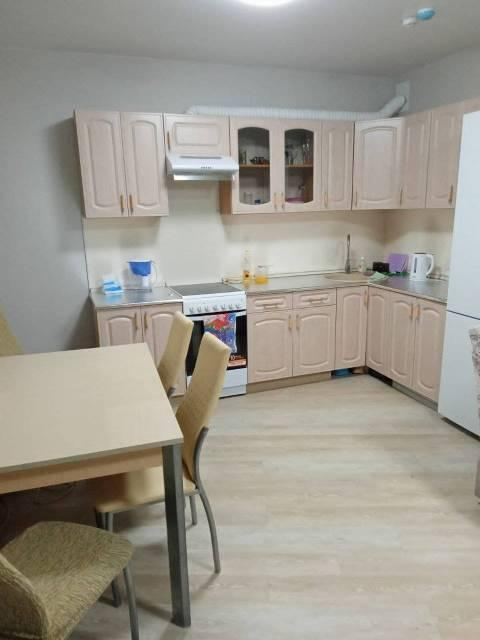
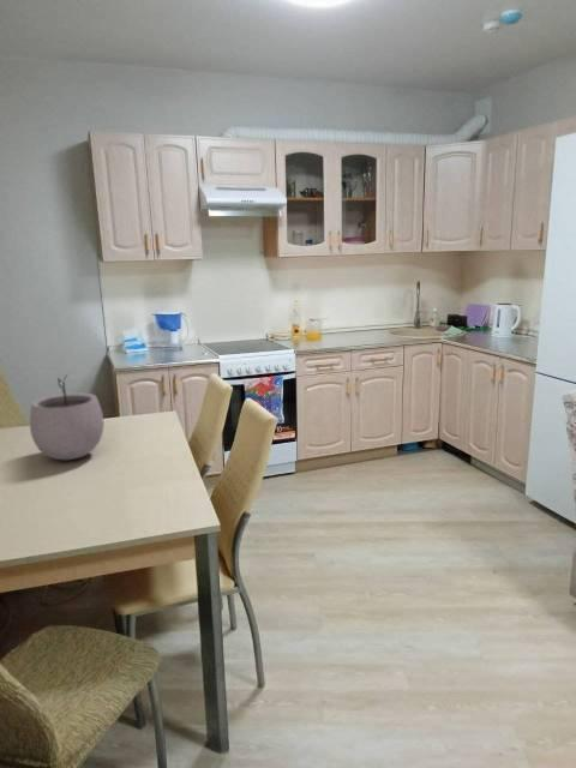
+ plant pot [29,372,106,461]
